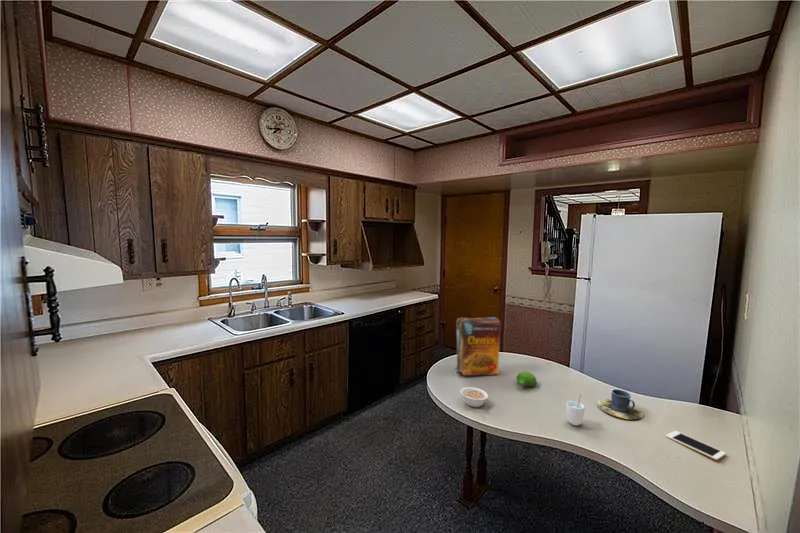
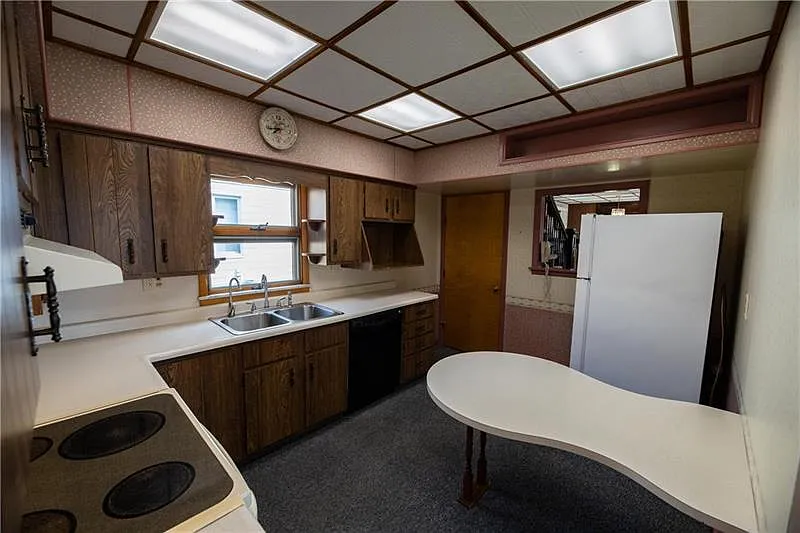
- cell phone [665,430,727,461]
- cereal box [452,316,502,376]
- cup [565,393,585,427]
- fruit [516,370,537,388]
- cup [596,388,645,421]
- legume [459,386,489,408]
